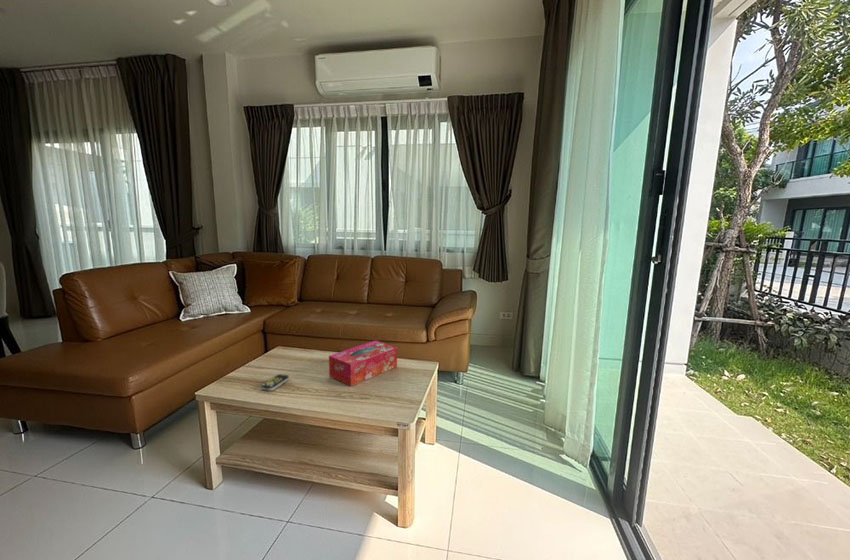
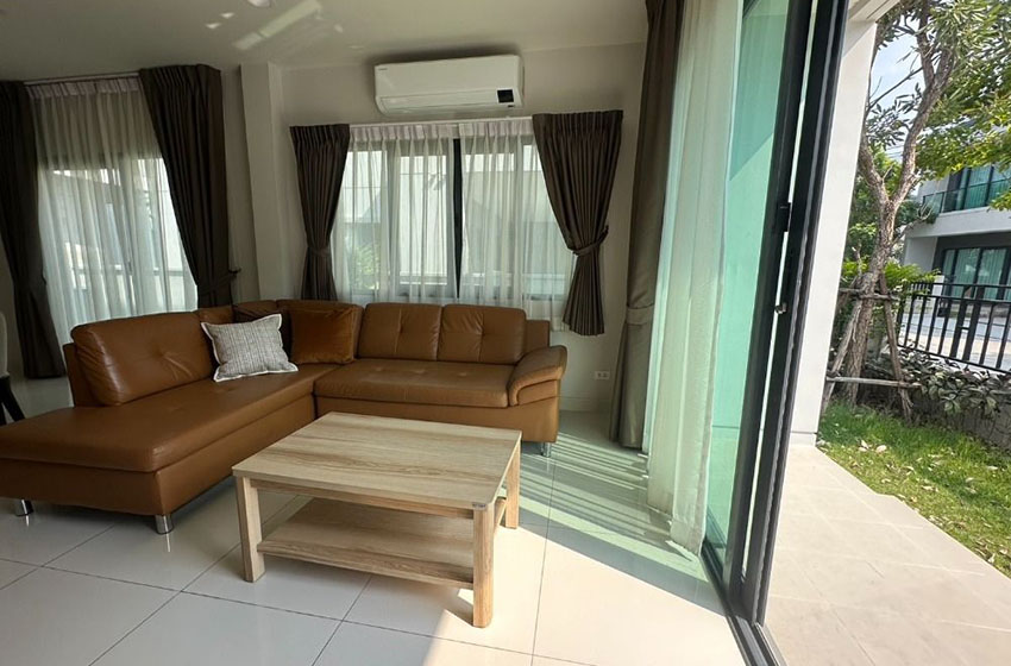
- tissue box [328,340,398,387]
- remote control [260,373,290,392]
